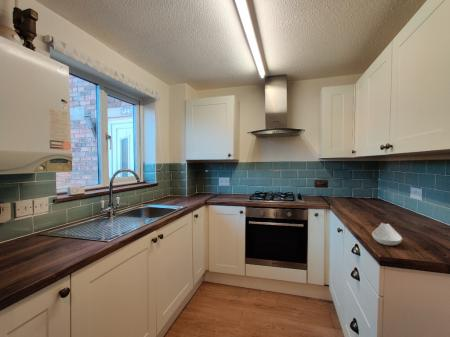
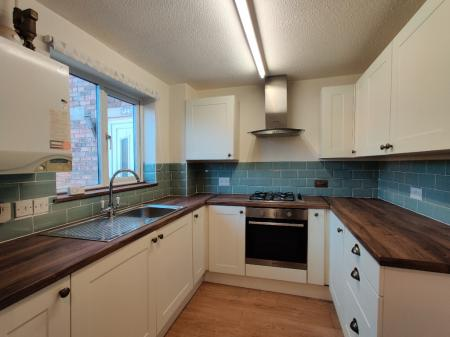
- spoon rest [371,222,403,247]
